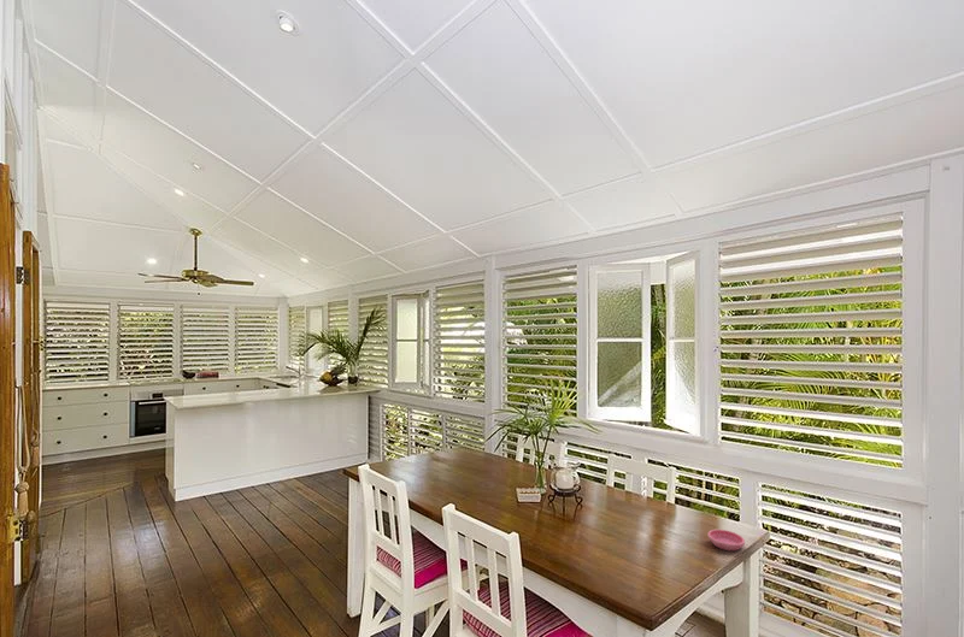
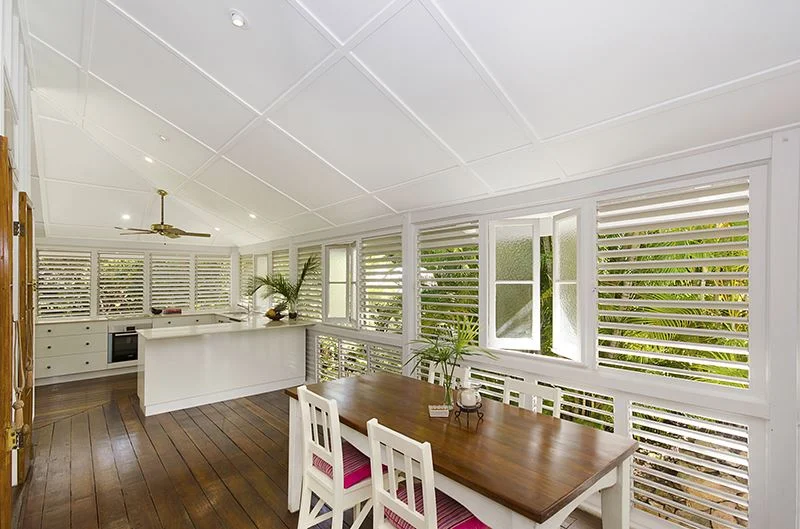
- saucer [706,529,746,552]
